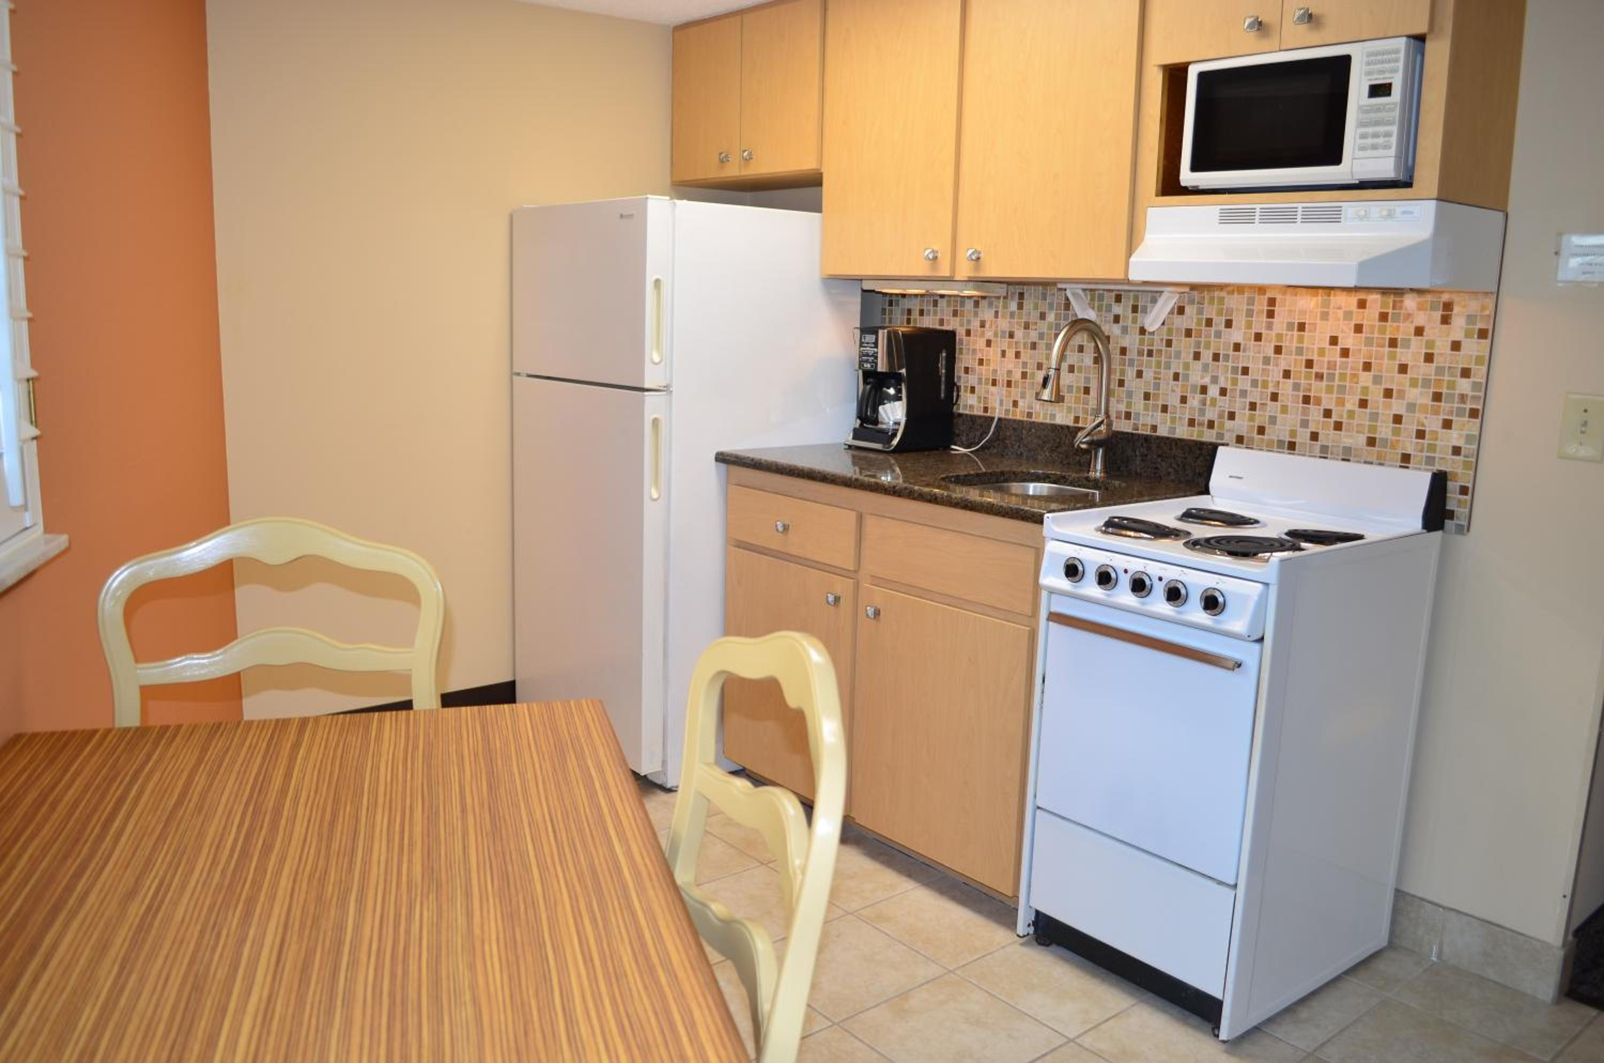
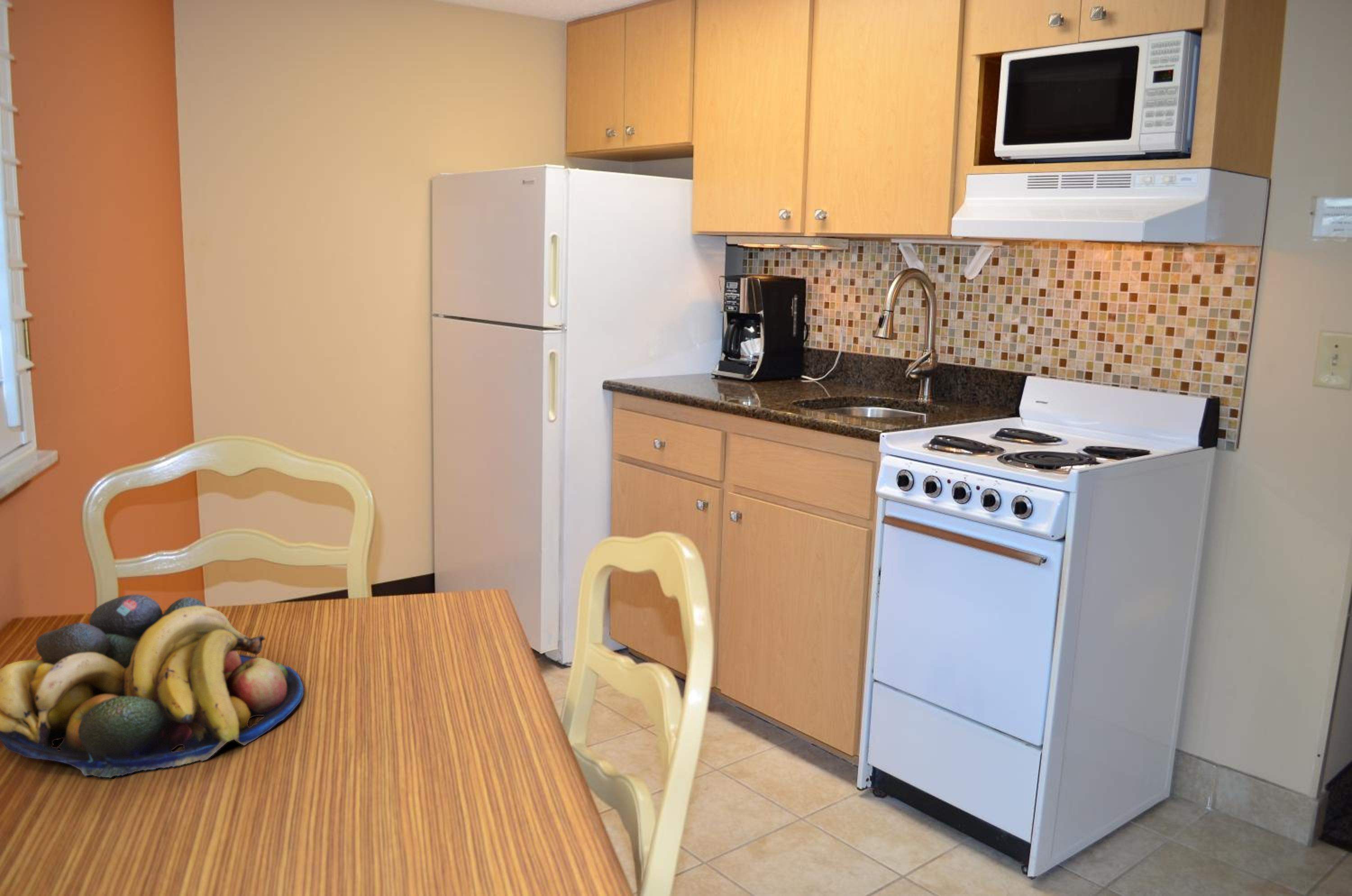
+ fruit bowl [0,594,304,778]
